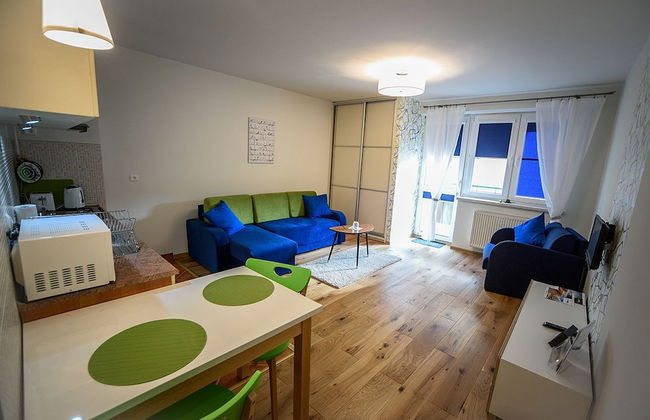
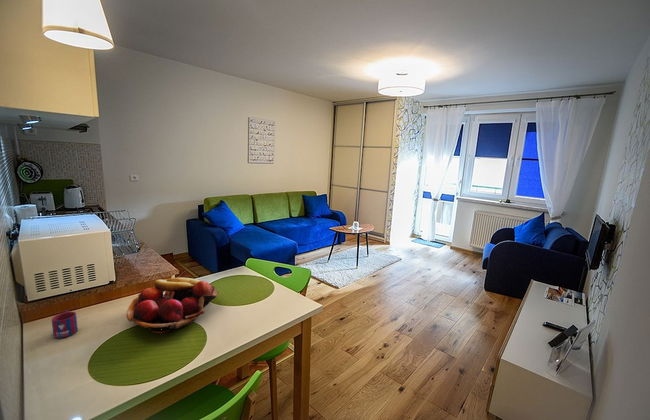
+ mug [51,310,79,339]
+ fruit basket [125,277,219,334]
